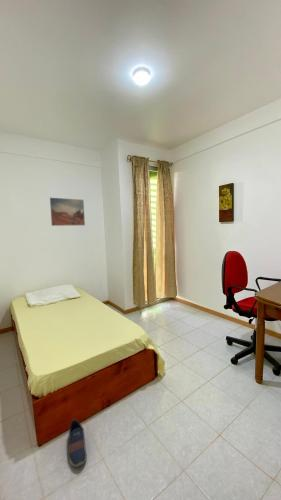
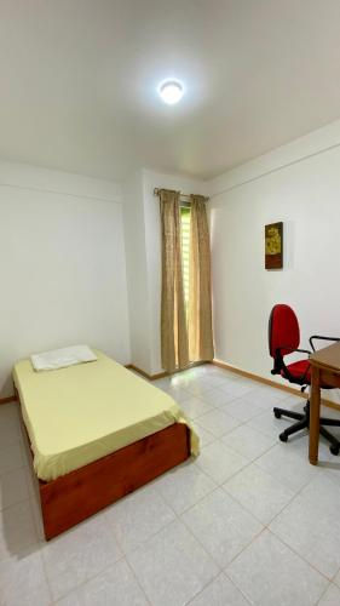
- wall art [49,197,86,227]
- shoe [67,418,88,468]
